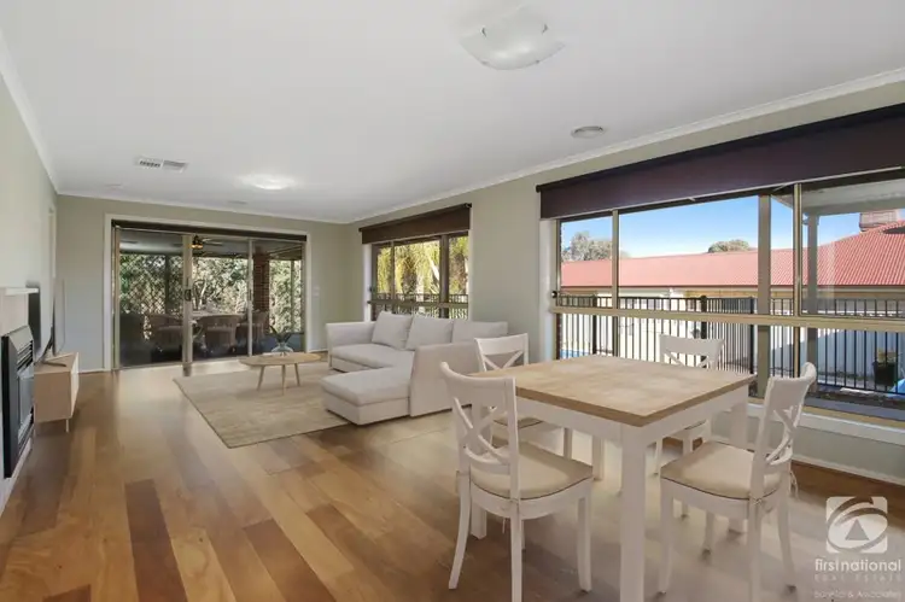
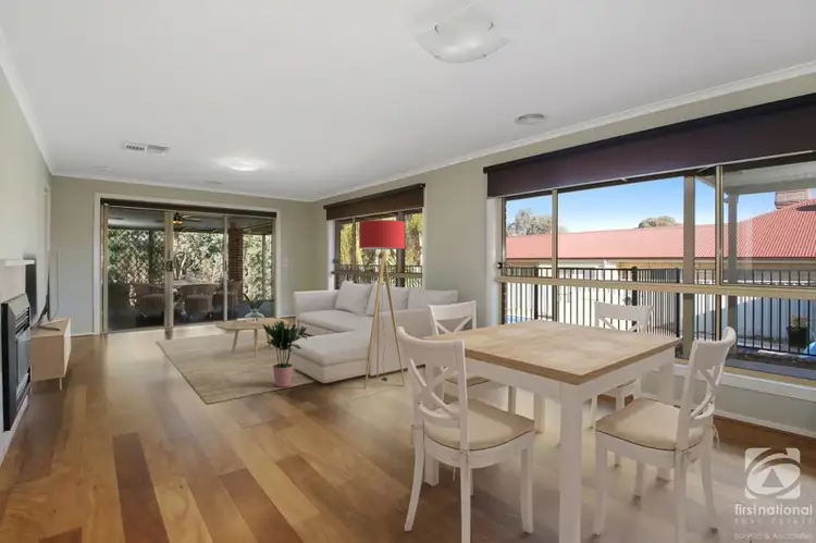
+ floor lamp [358,219,406,390]
+ potted plant [261,319,309,388]
